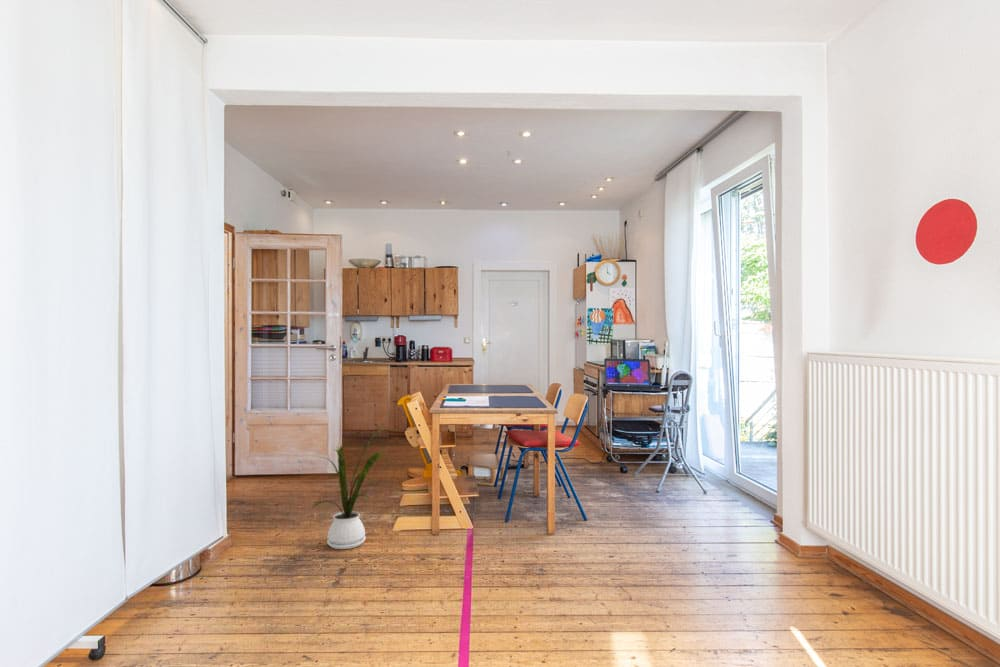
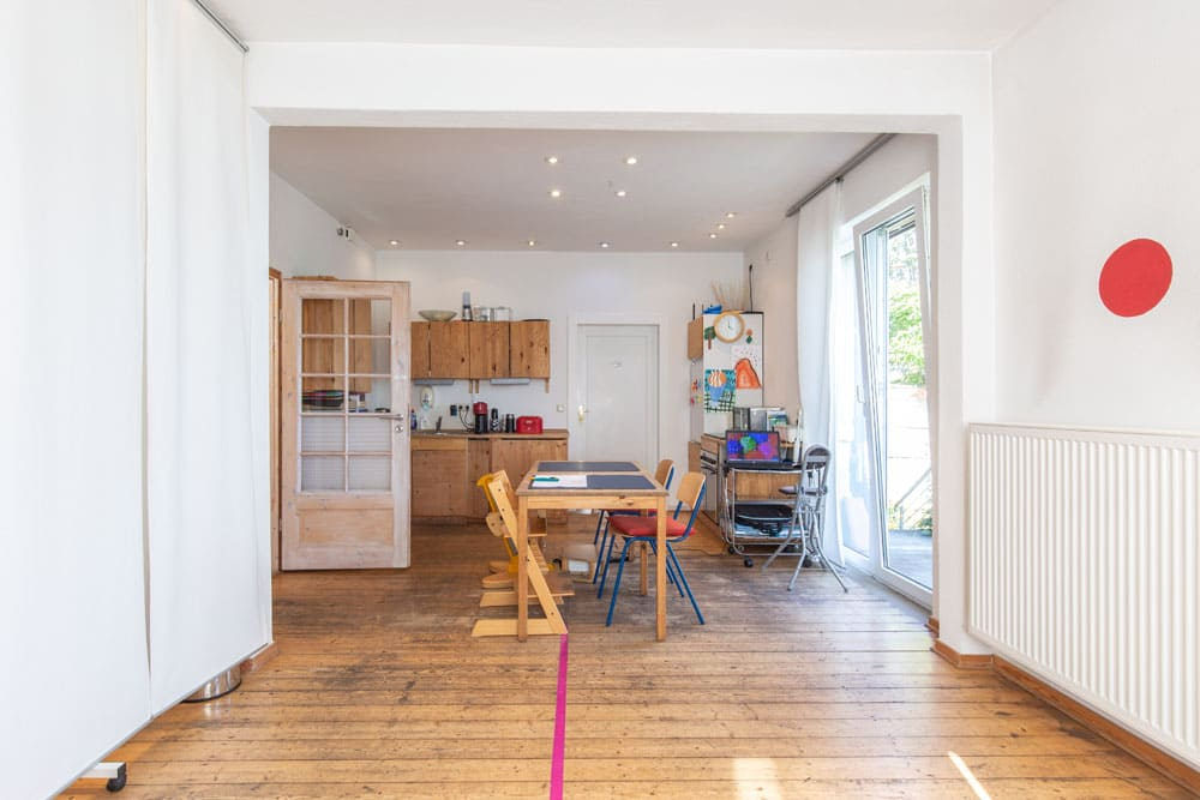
- house plant [310,427,388,550]
